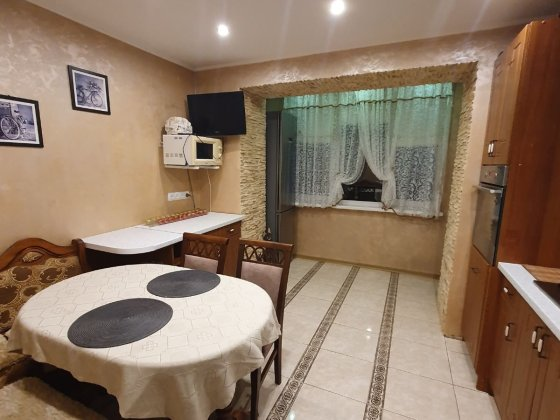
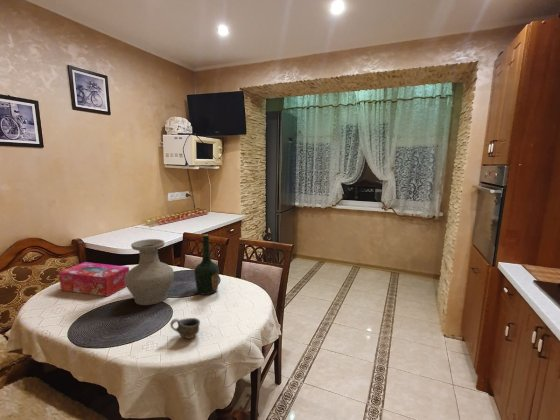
+ bottle [193,233,220,295]
+ cup [169,317,201,340]
+ vase [125,238,175,306]
+ tissue box [58,261,130,297]
